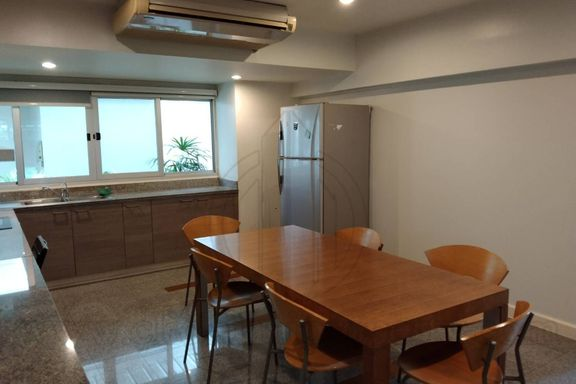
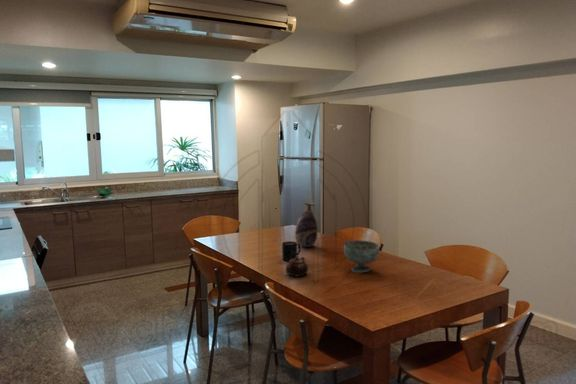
+ teapot [285,255,309,277]
+ mug [281,240,301,262]
+ bowl [343,240,381,274]
+ vase [294,202,318,248]
